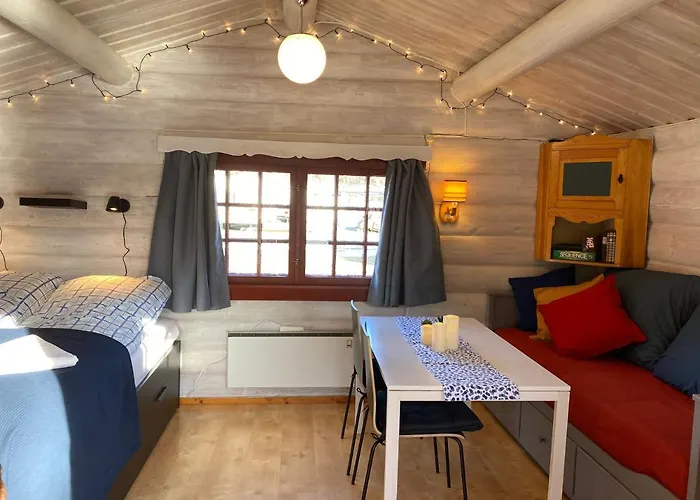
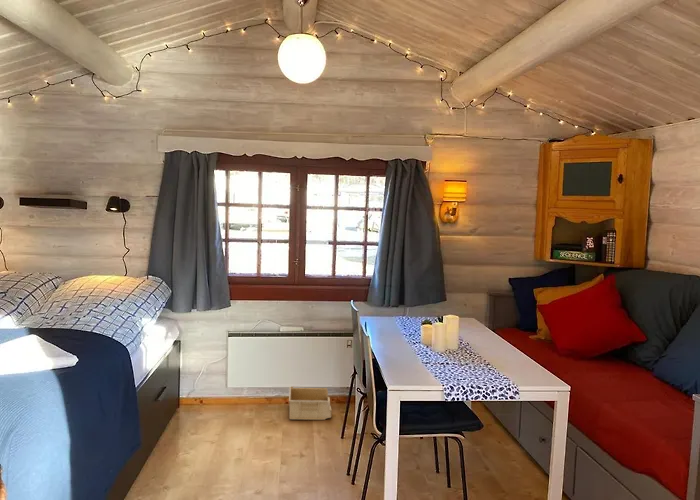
+ storage bin [288,386,332,421]
